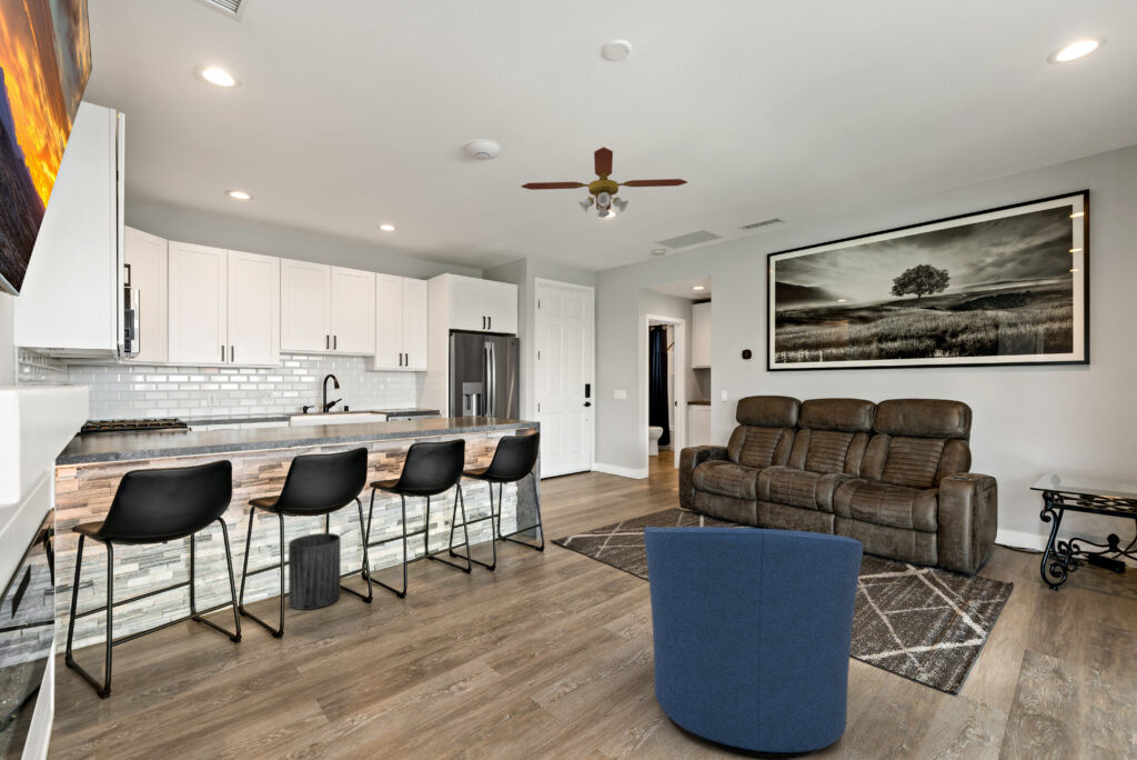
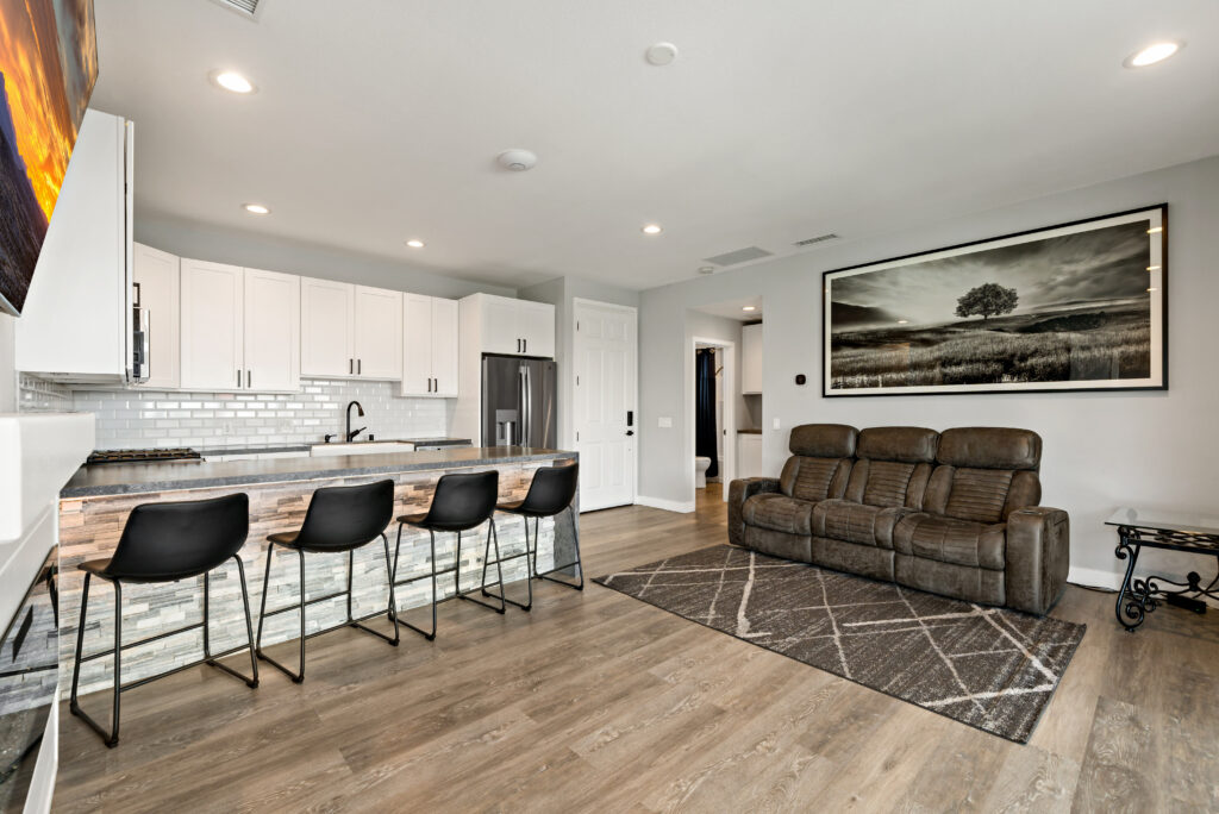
- armchair [643,526,864,760]
- ceiling fan [520,146,688,219]
- trash can [288,532,342,611]
